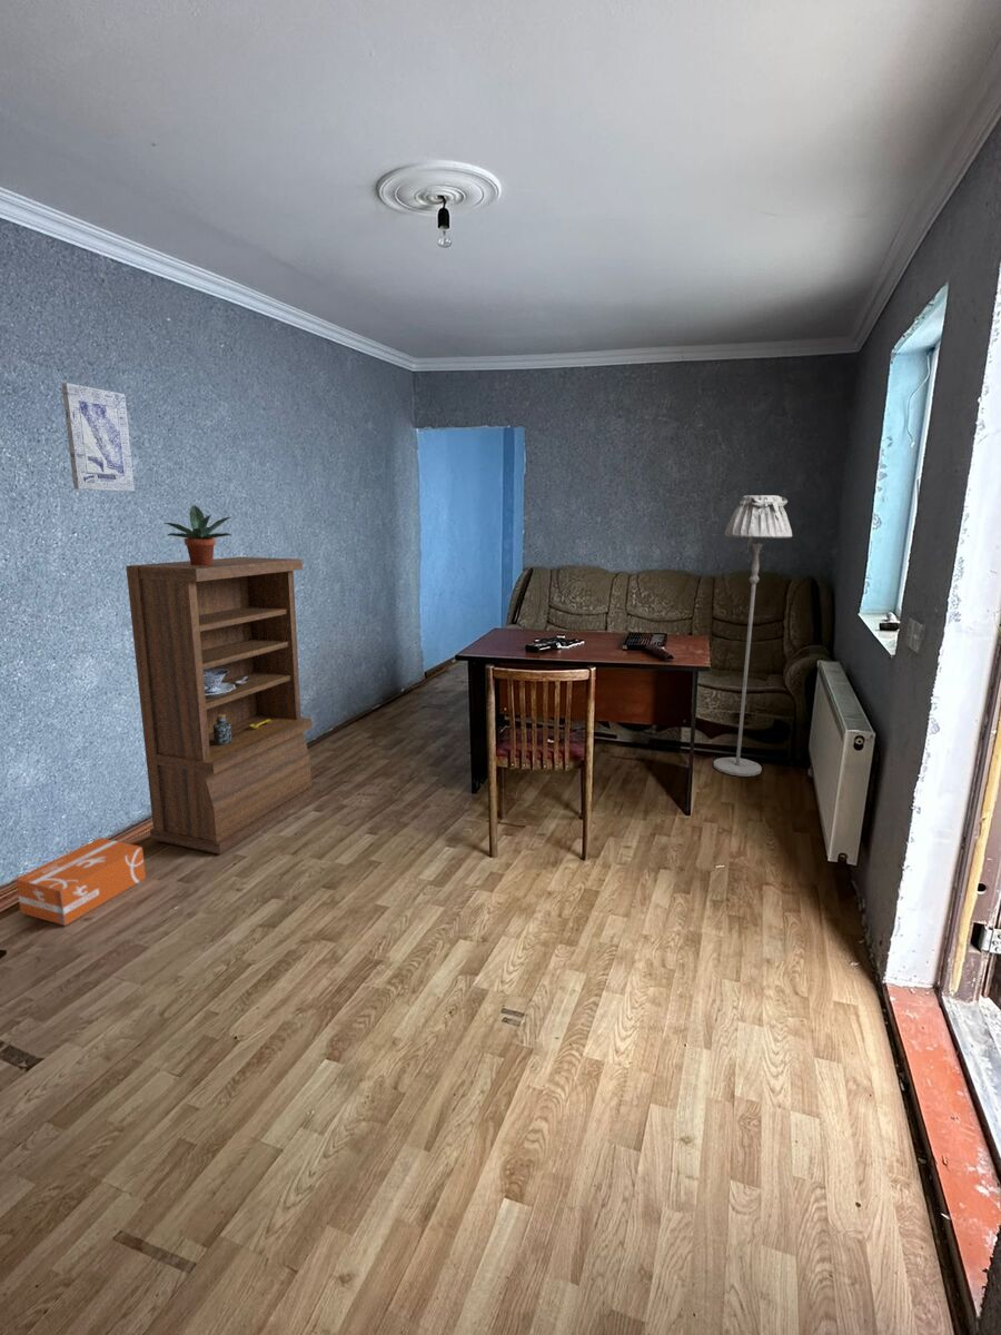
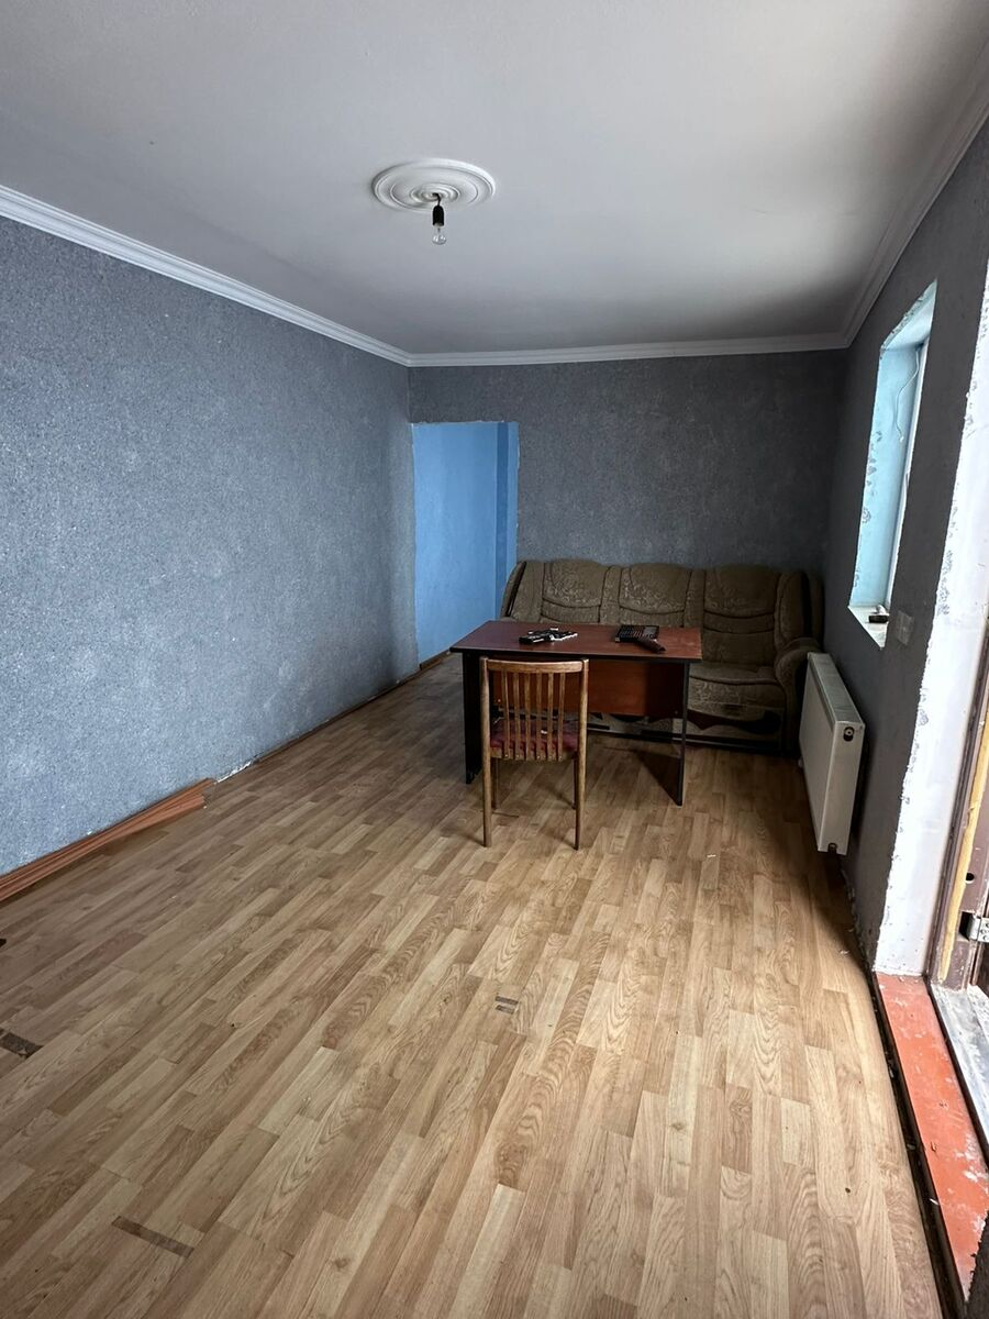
- floor lamp [713,494,793,778]
- wall art [61,382,136,493]
- potted plant [163,504,232,565]
- bookshelf [125,556,317,856]
- cardboard box [14,837,147,927]
